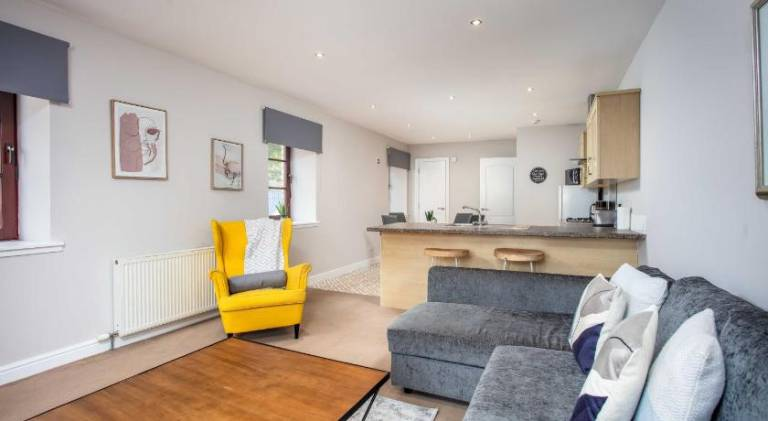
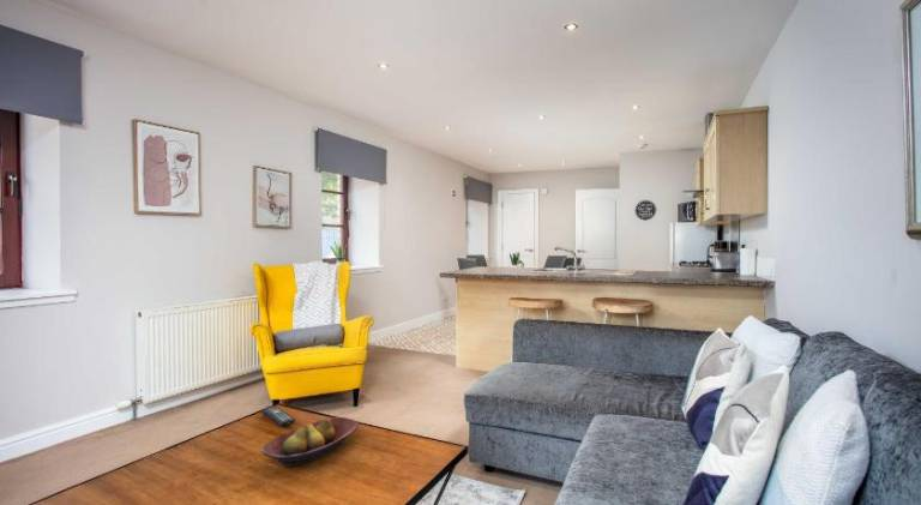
+ fruit bowl [260,416,360,468]
+ remote control [260,404,296,427]
